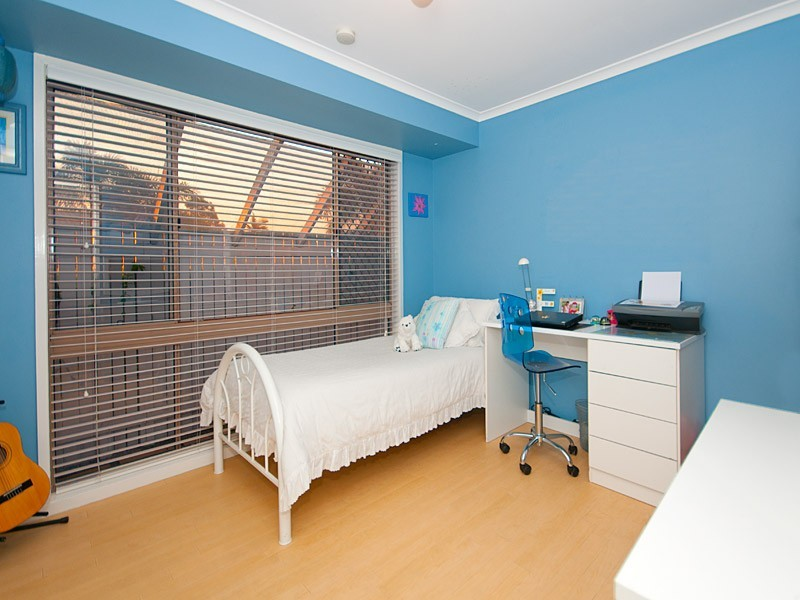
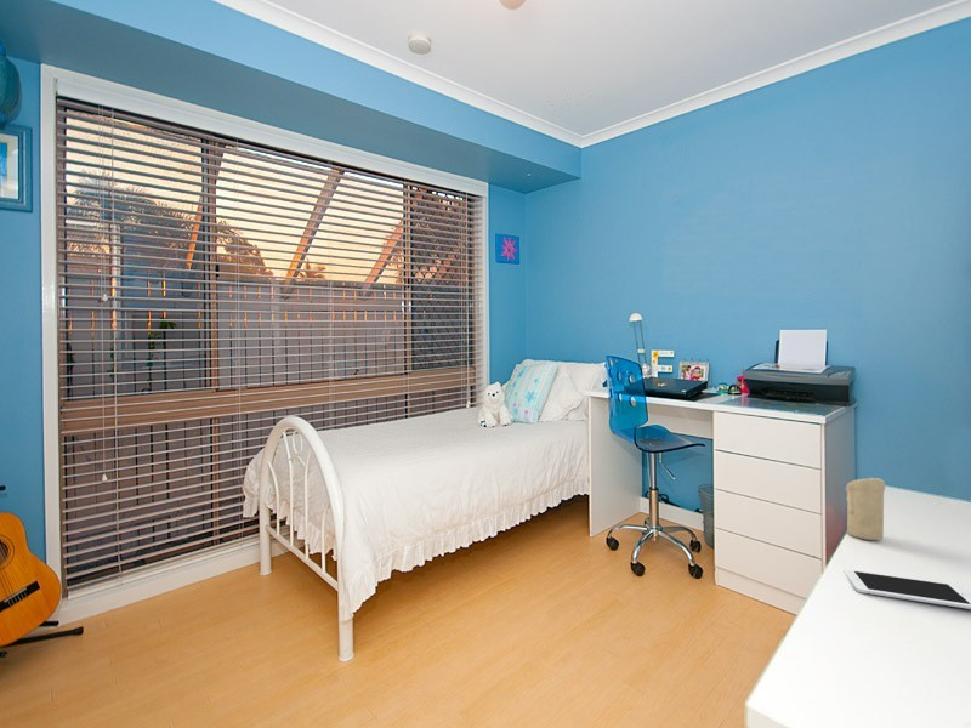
+ candle [845,477,886,541]
+ cell phone [842,568,971,610]
